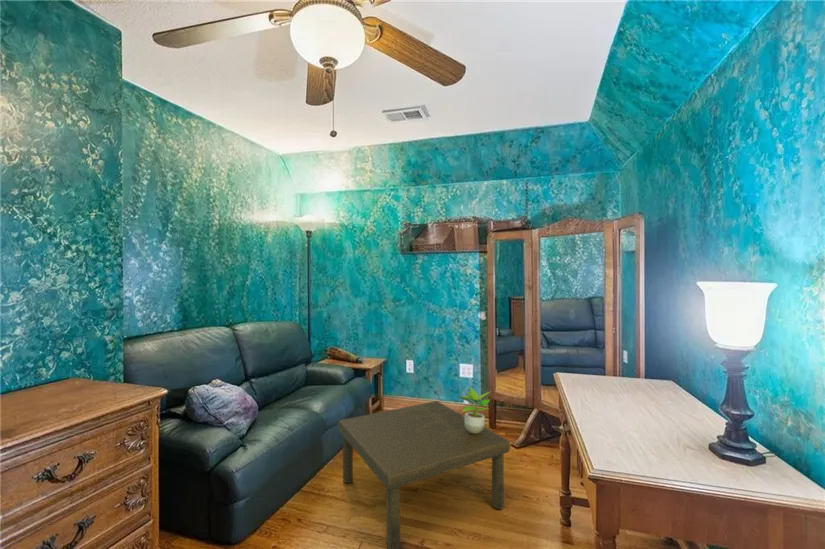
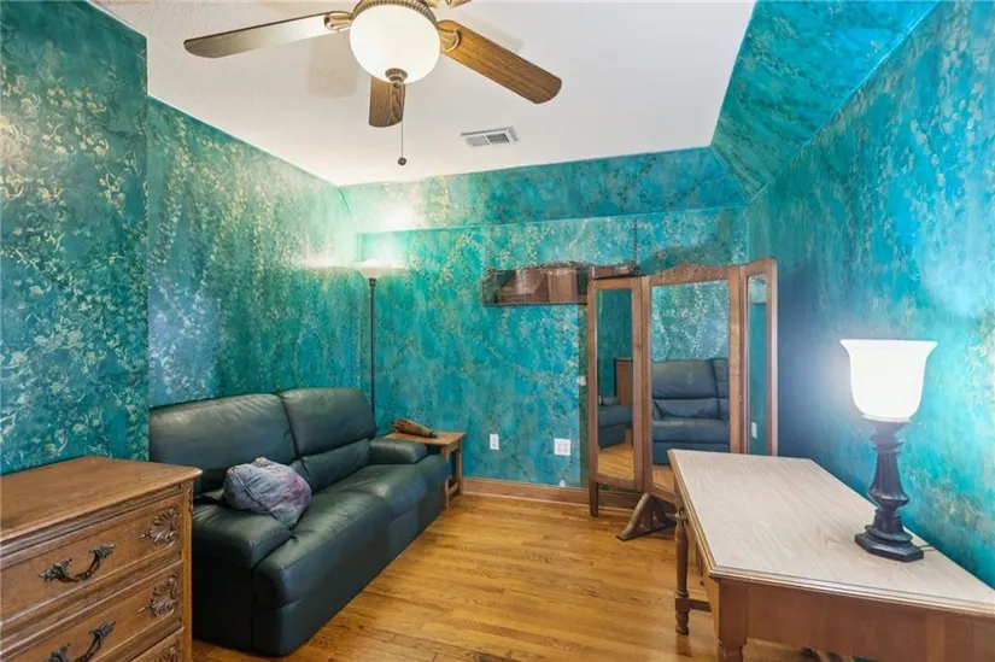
- coffee table [337,400,511,549]
- potted plant [456,386,491,433]
